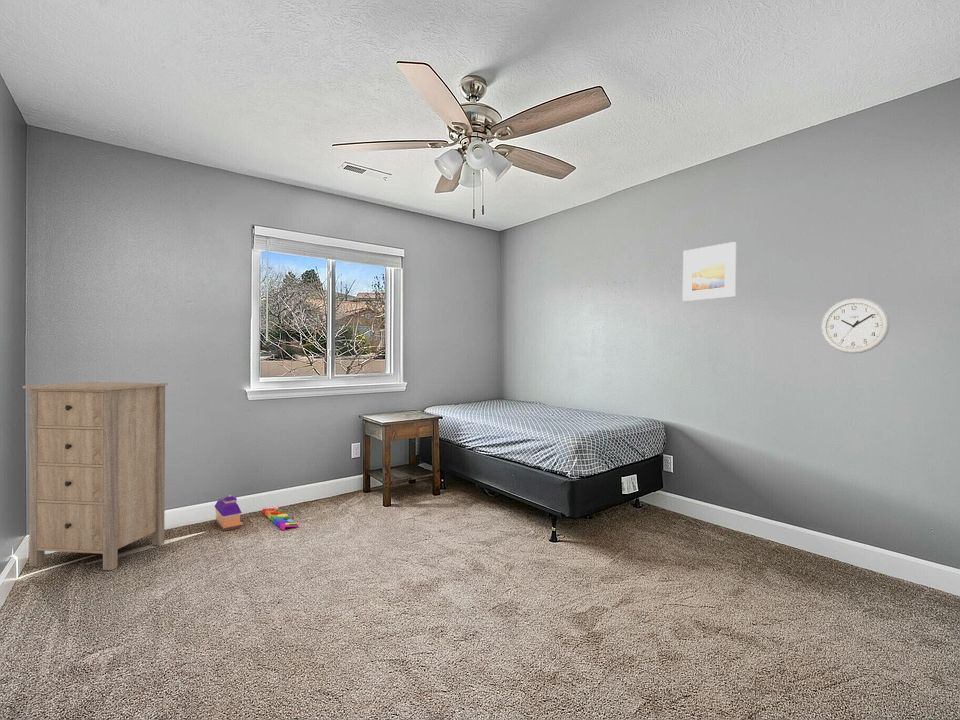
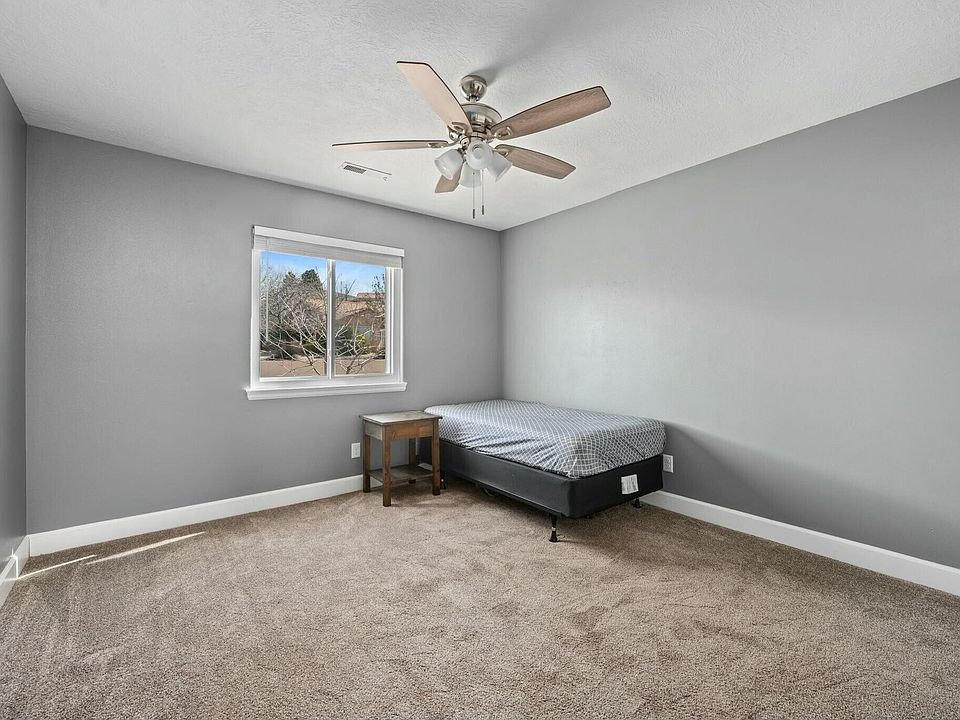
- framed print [682,241,737,302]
- storage cabinet [22,381,169,571]
- wall clock [820,297,891,355]
- toy house [213,494,244,532]
- knob puzzle [261,505,300,531]
